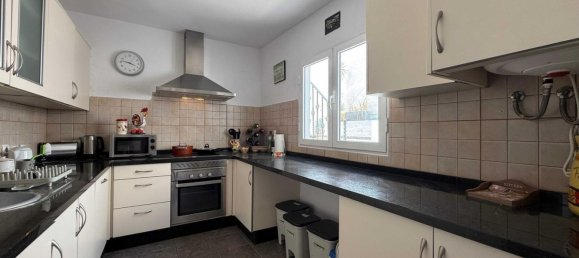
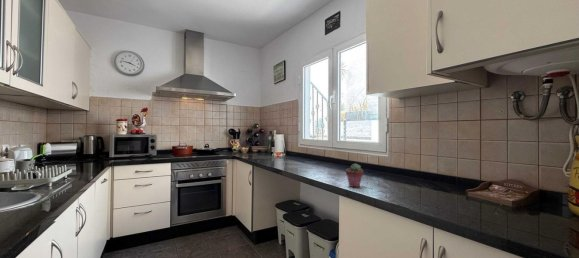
+ potted succulent [345,163,364,188]
